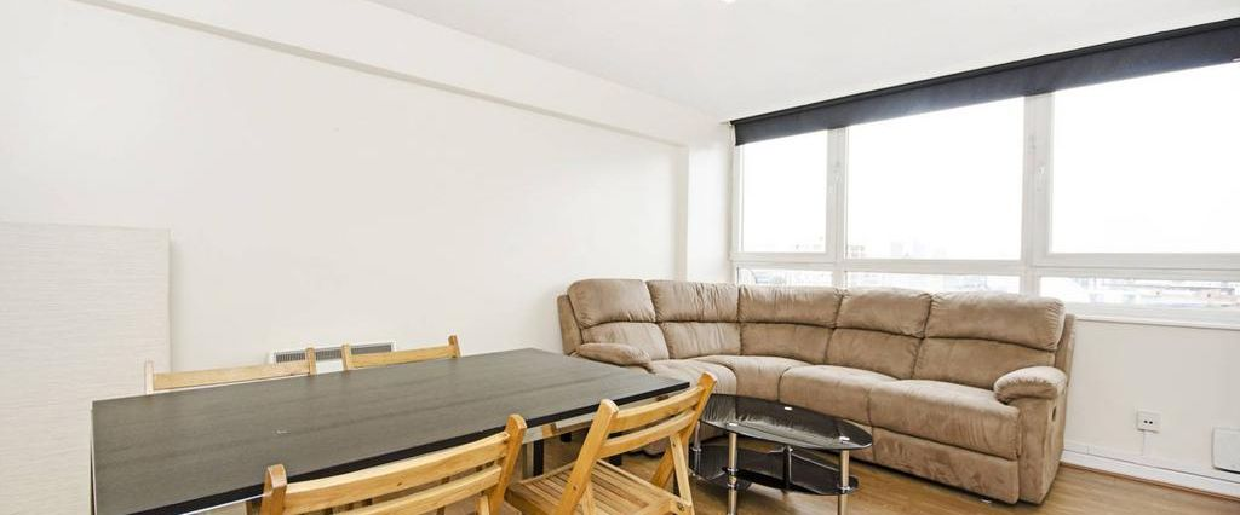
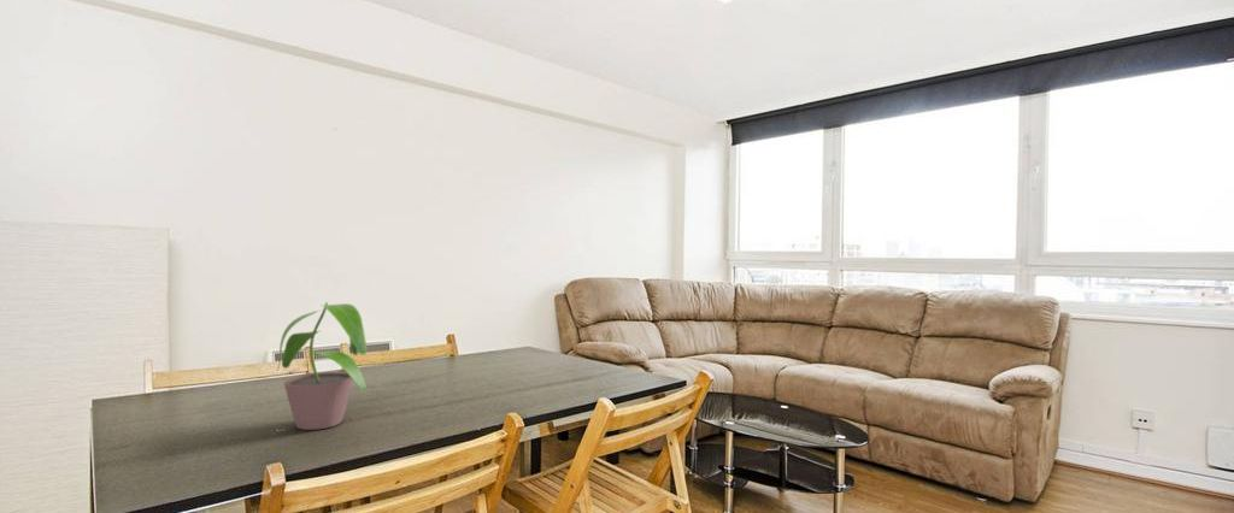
+ potted plant [276,301,368,431]
